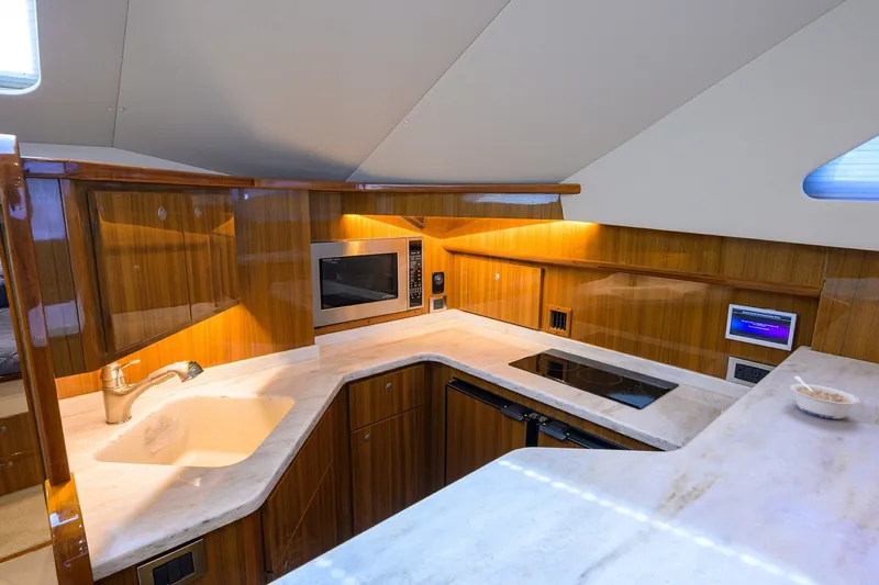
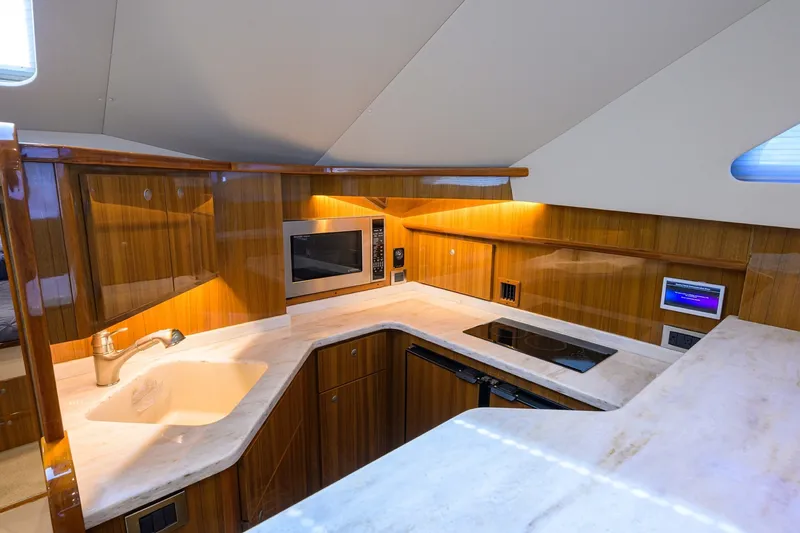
- legume [789,375,860,420]
